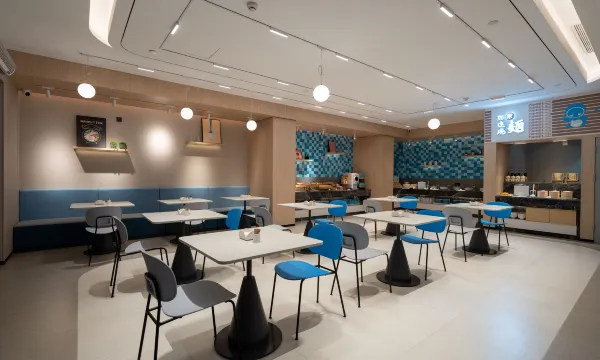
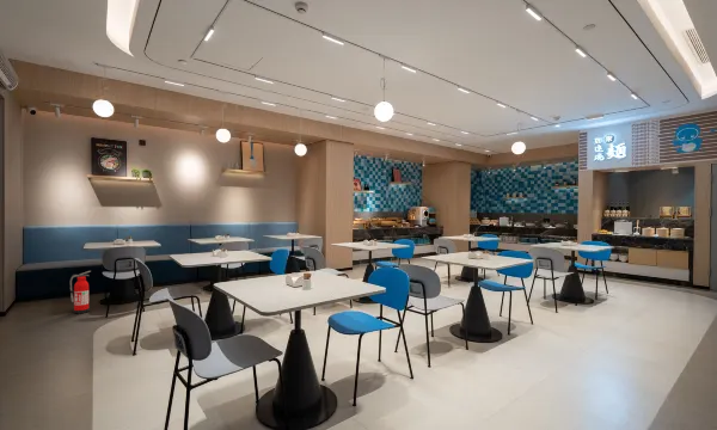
+ fire extinguisher [69,270,92,314]
